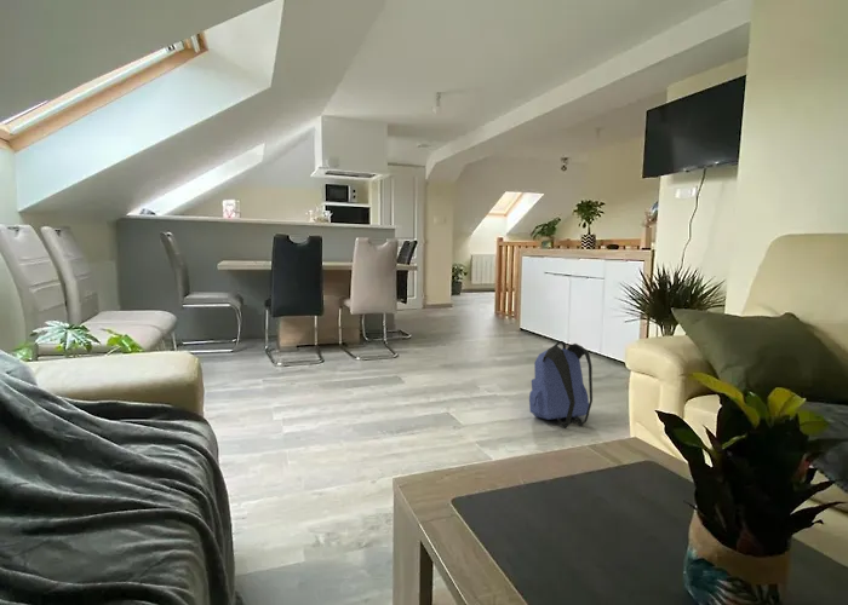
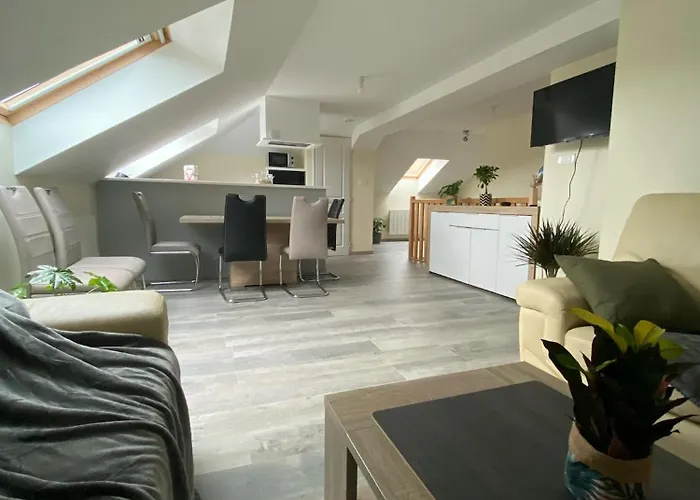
- backpack [528,340,594,428]
